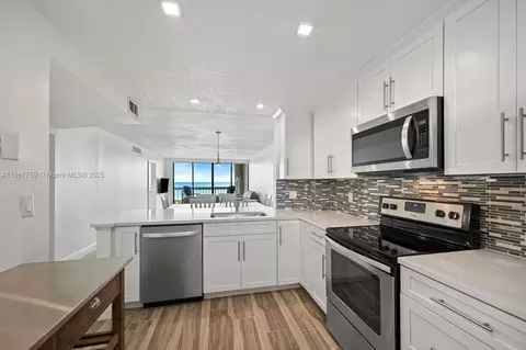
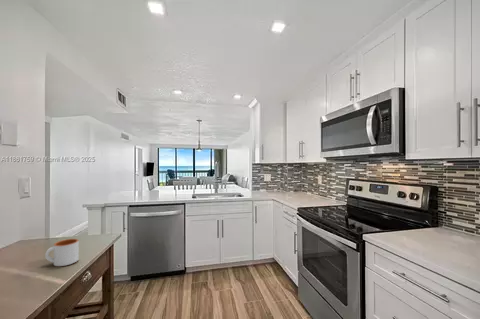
+ mug [44,238,80,267]
